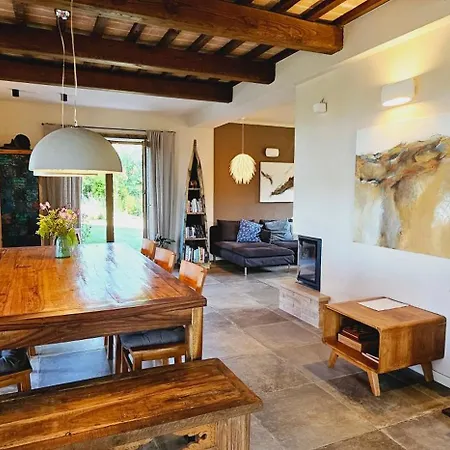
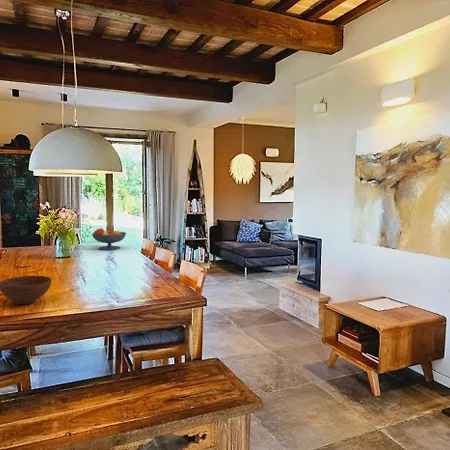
+ bowl [0,275,52,305]
+ fruit bowl [91,227,127,251]
